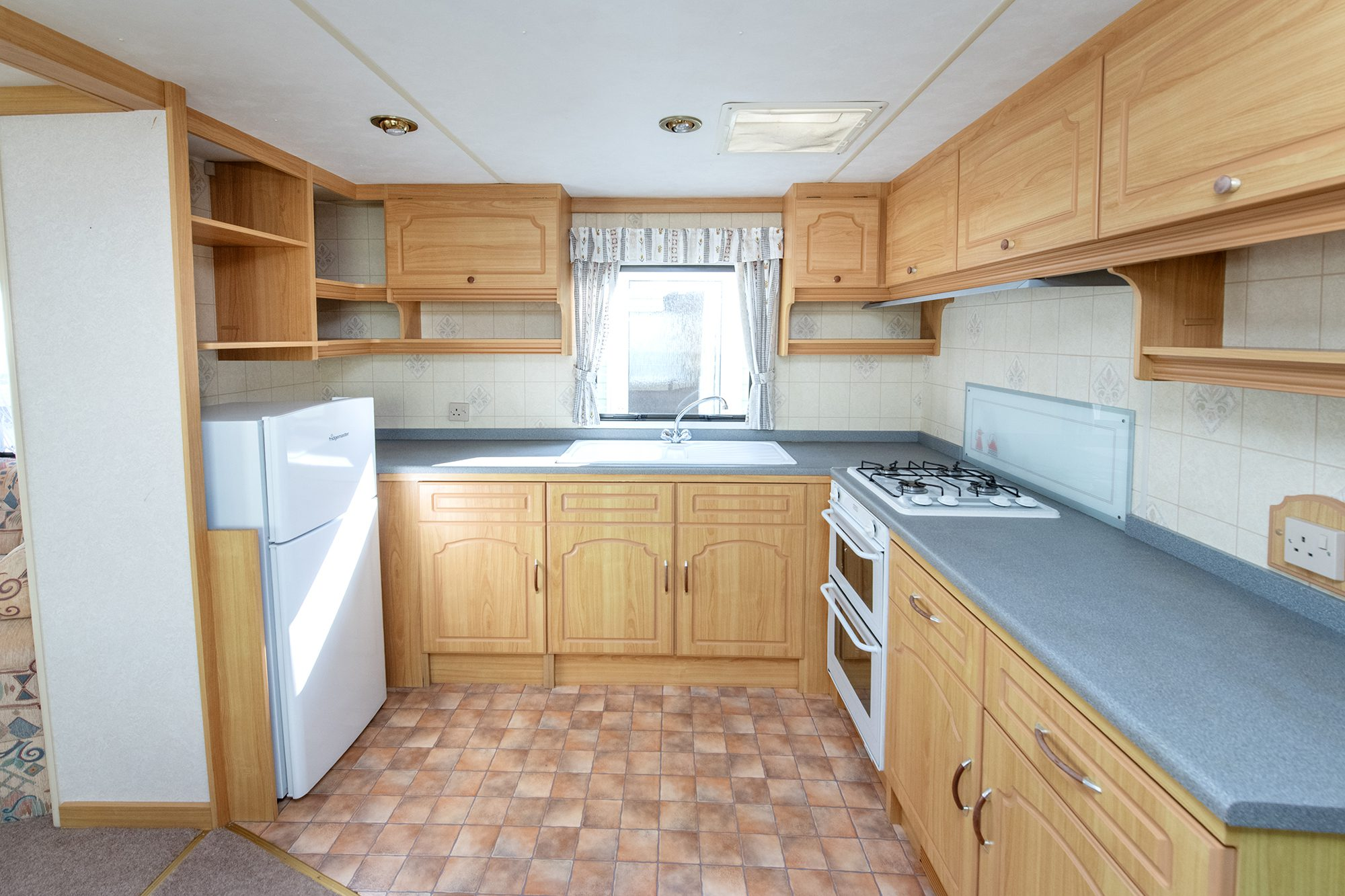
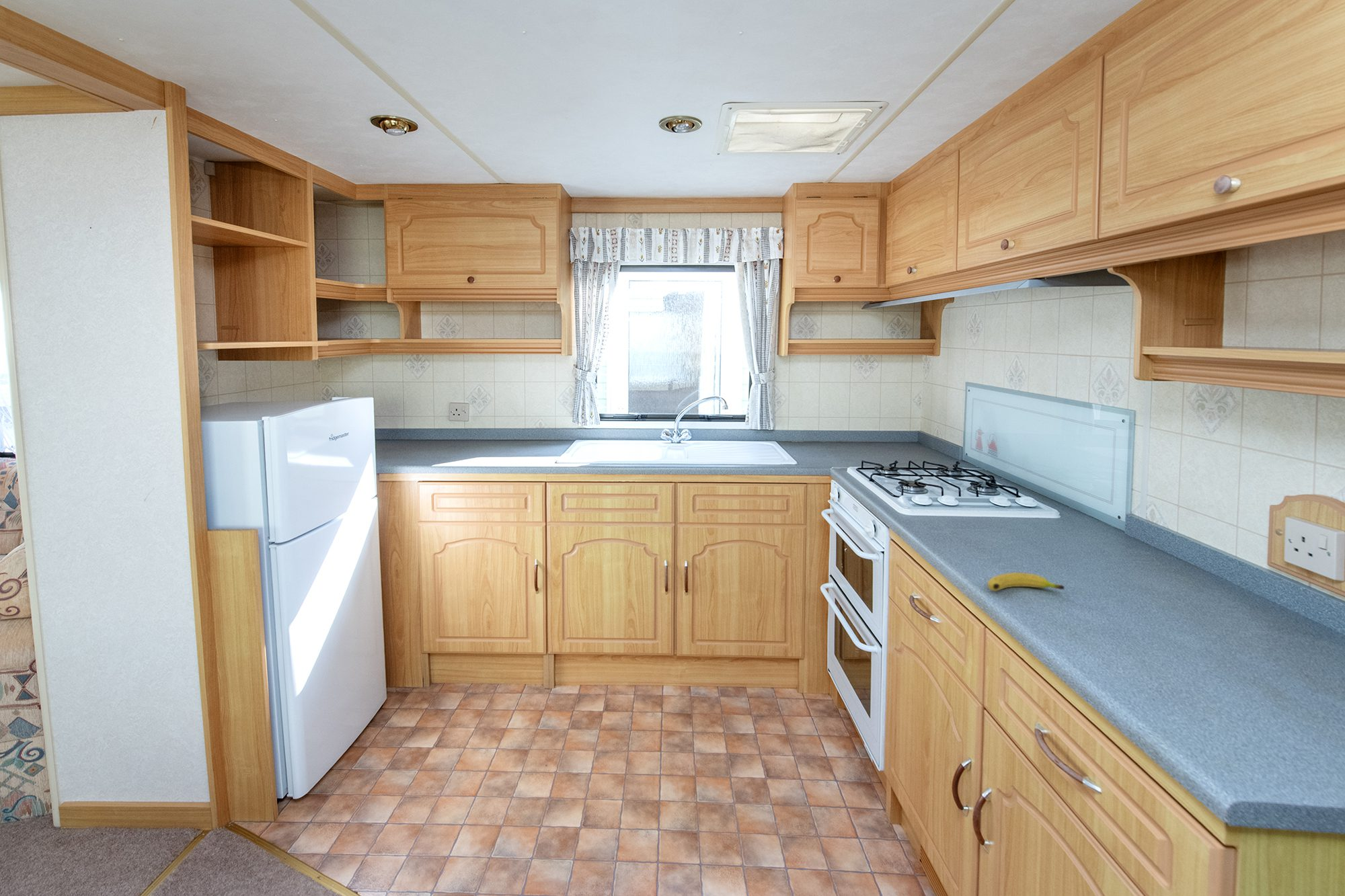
+ fruit [987,572,1065,592]
